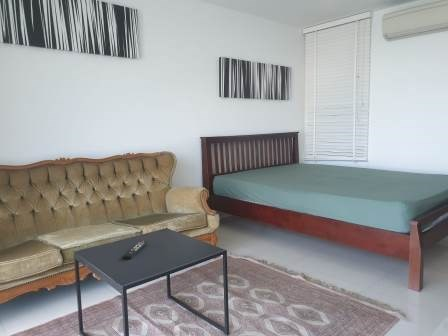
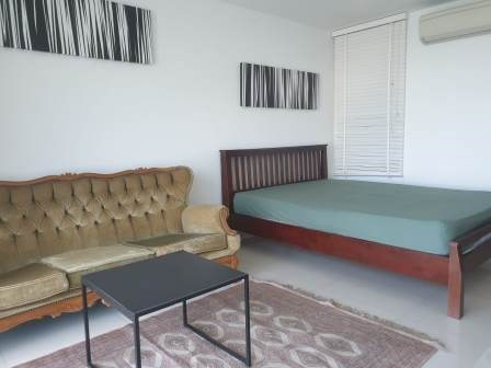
- remote control [123,240,148,260]
